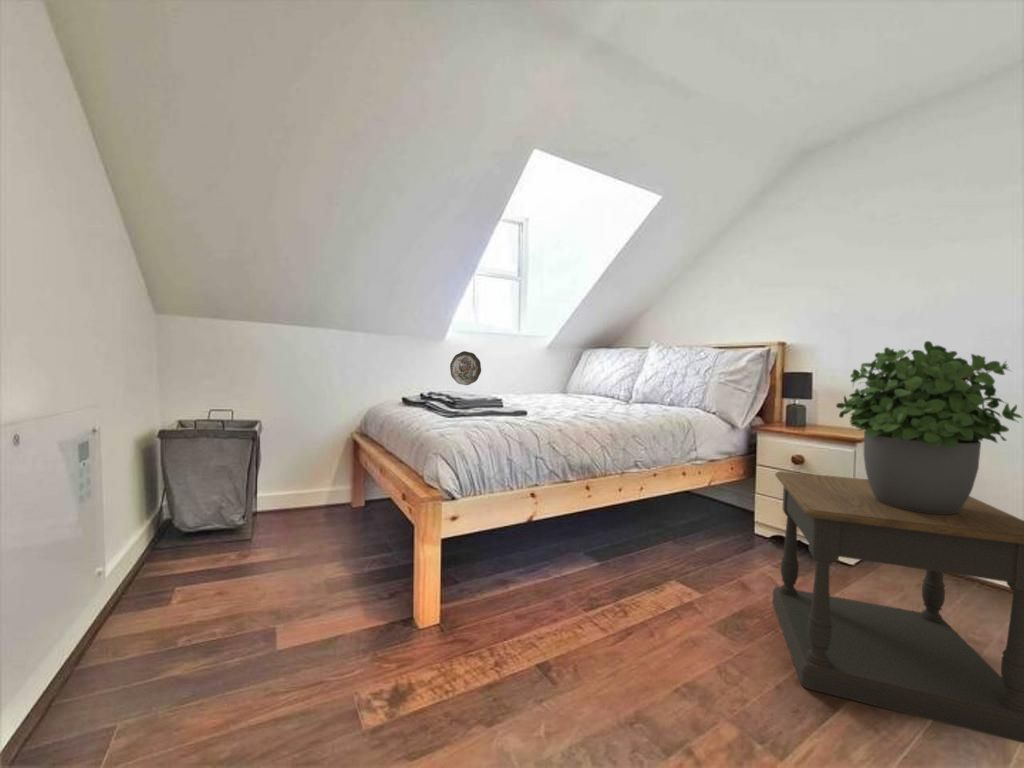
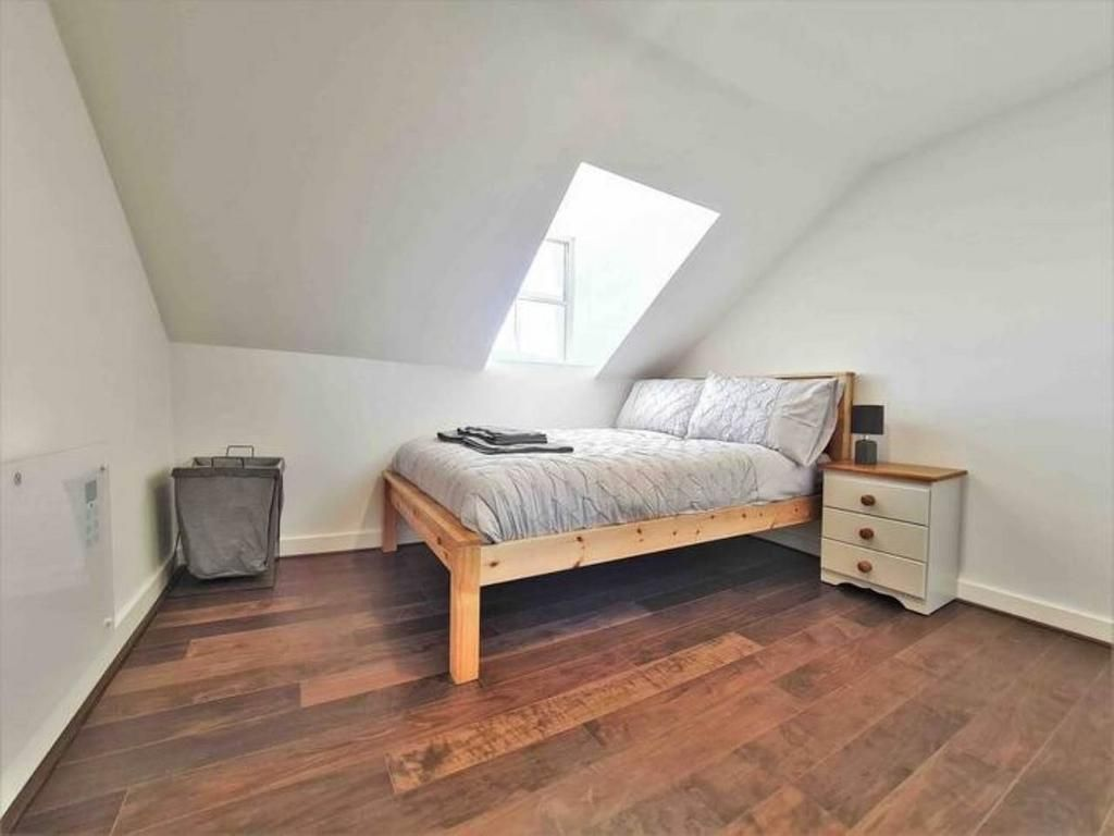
- side table [772,470,1024,744]
- potted plant [835,340,1024,514]
- decorative plate [449,350,482,386]
